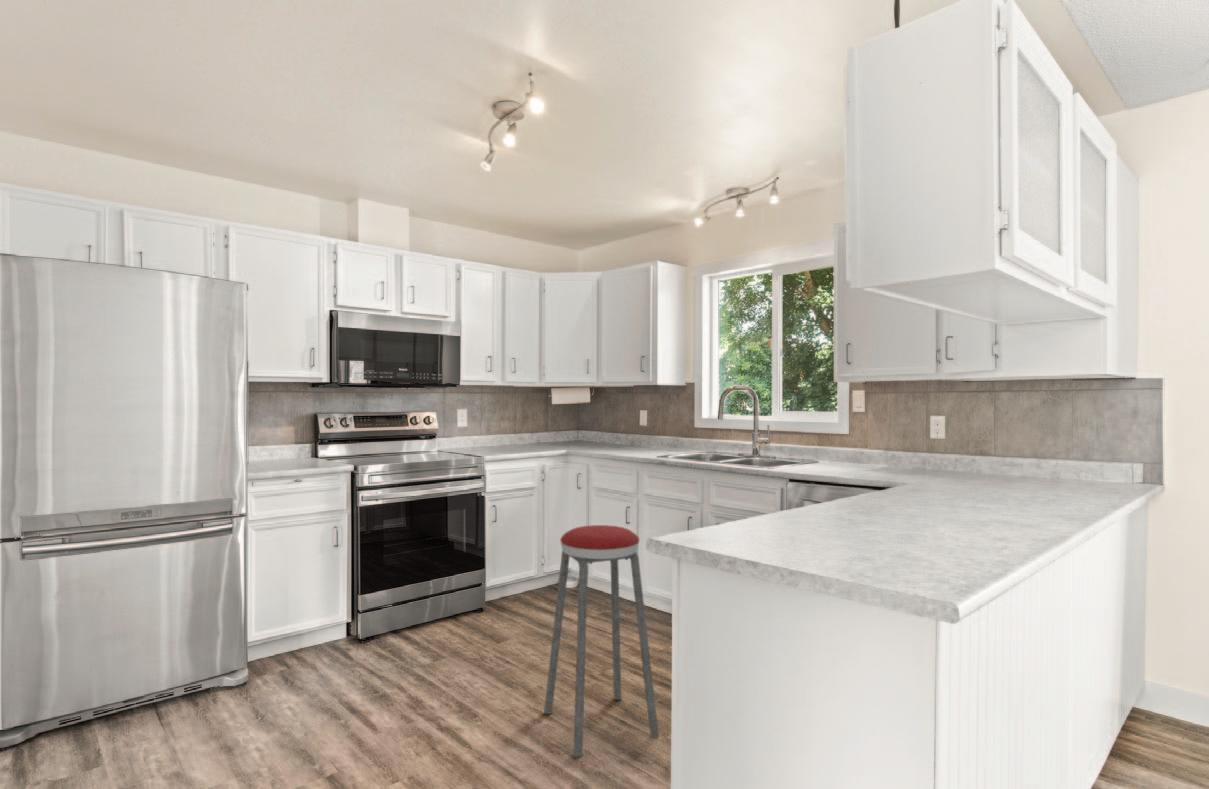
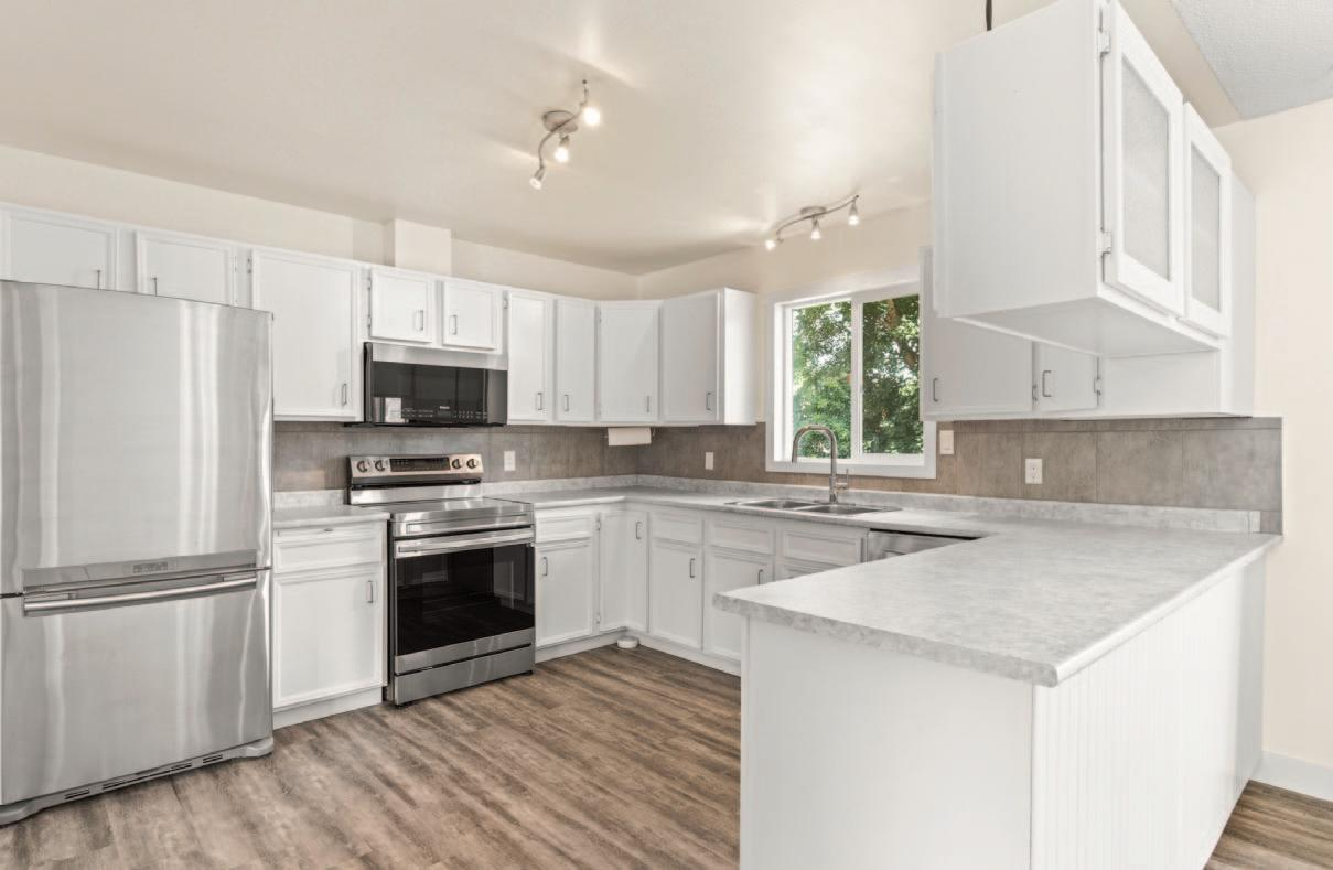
- music stool [543,524,660,758]
